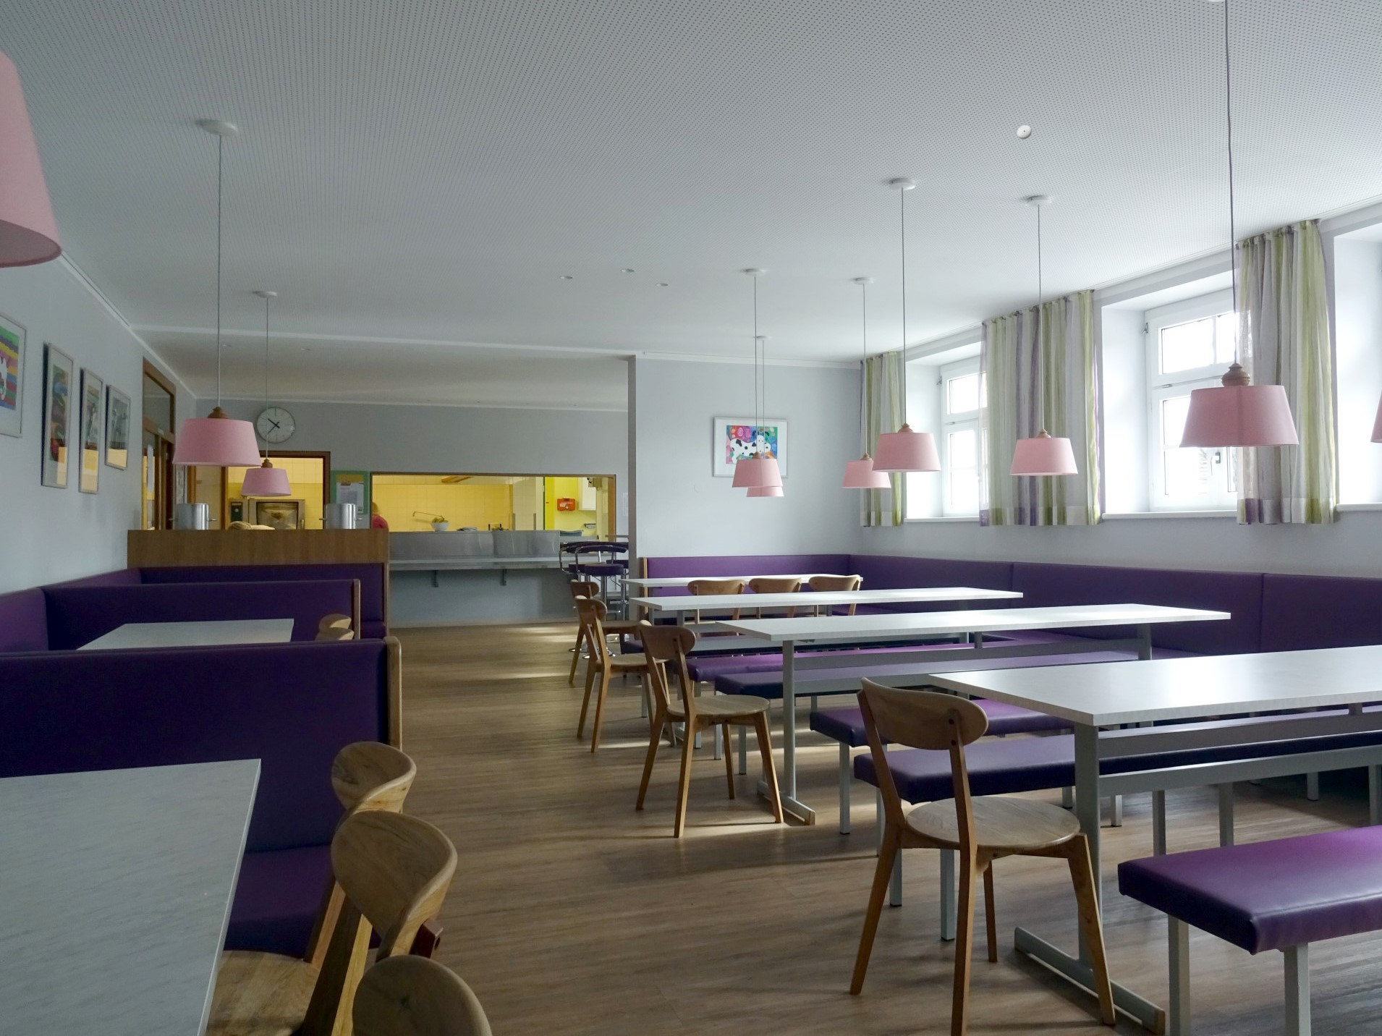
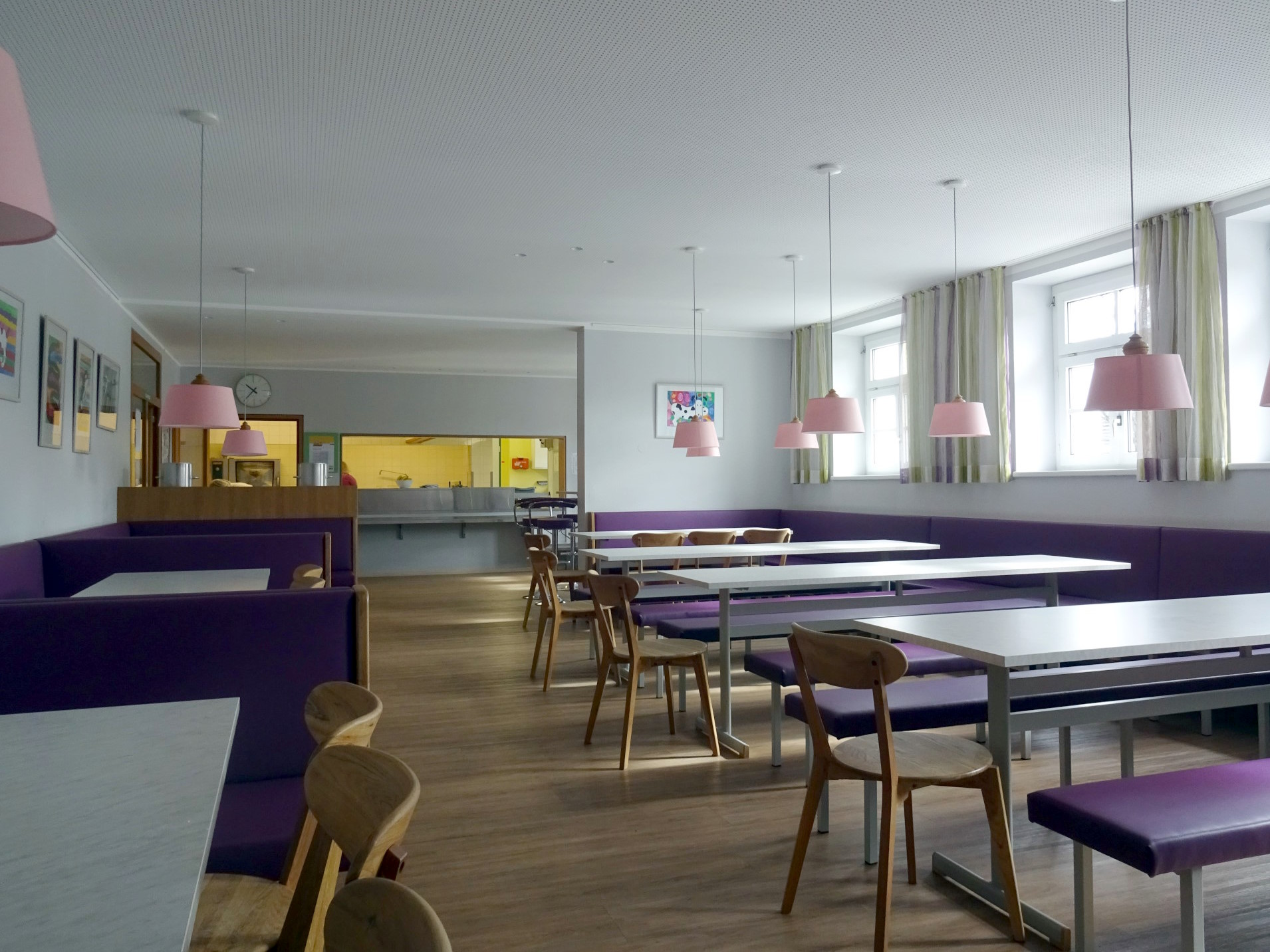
- smoke detector [1016,124,1033,139]
